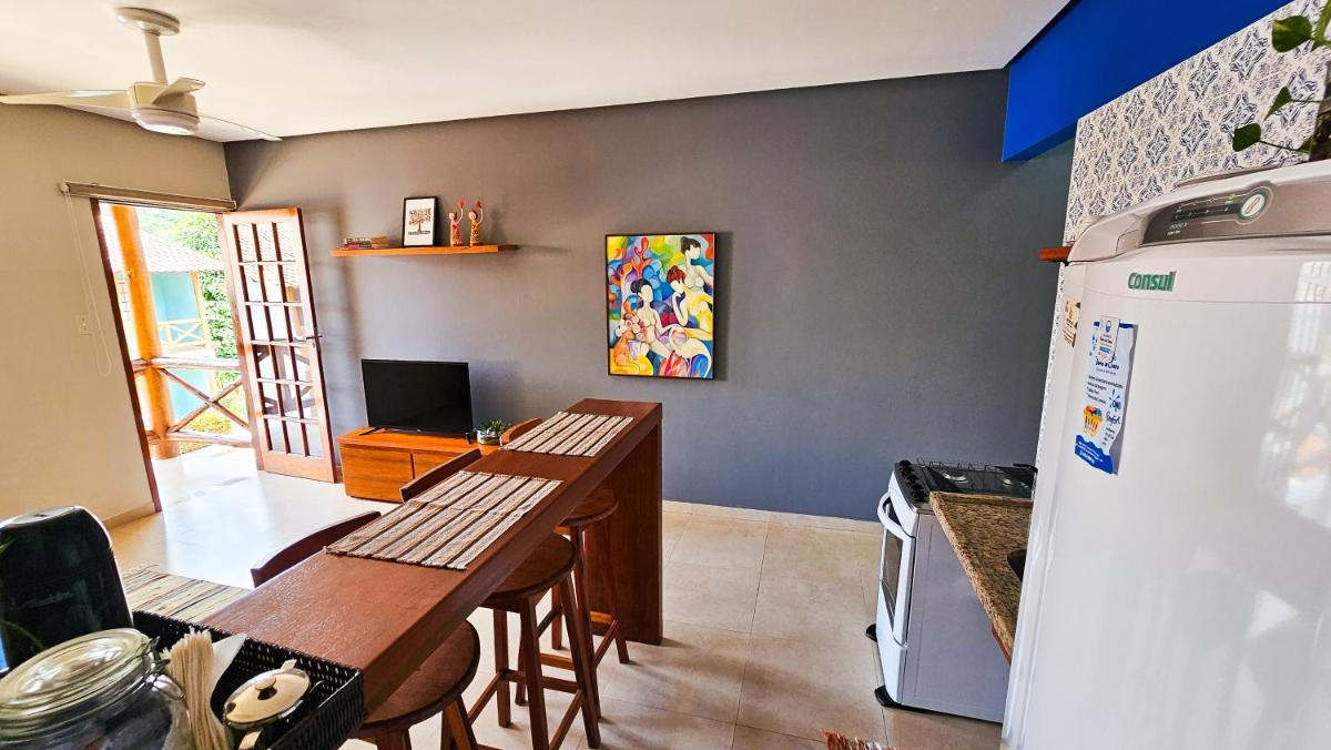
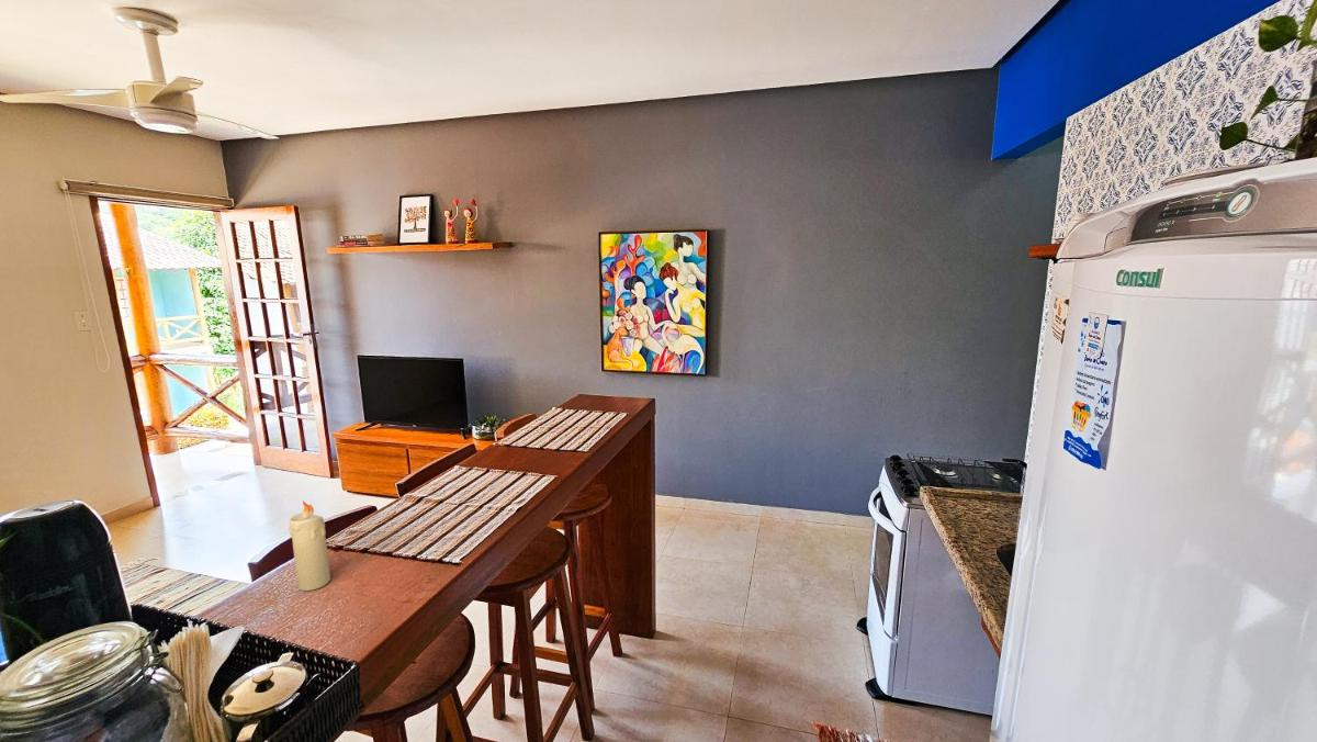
+ candle [288,499,331,592]
